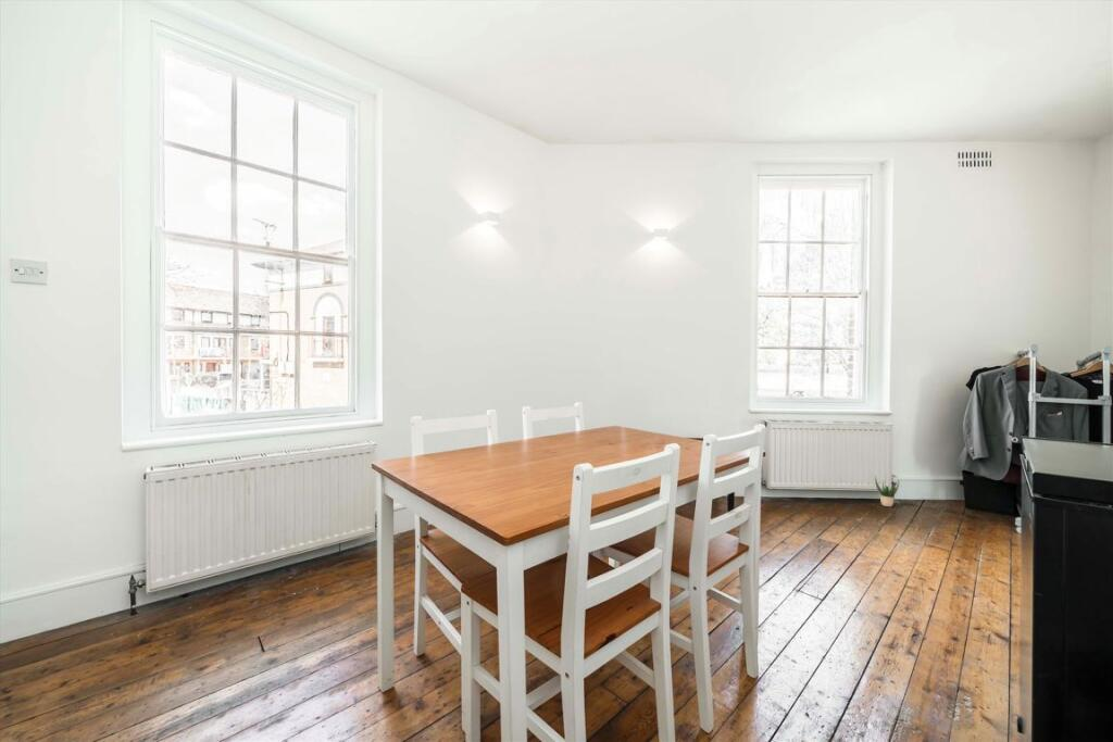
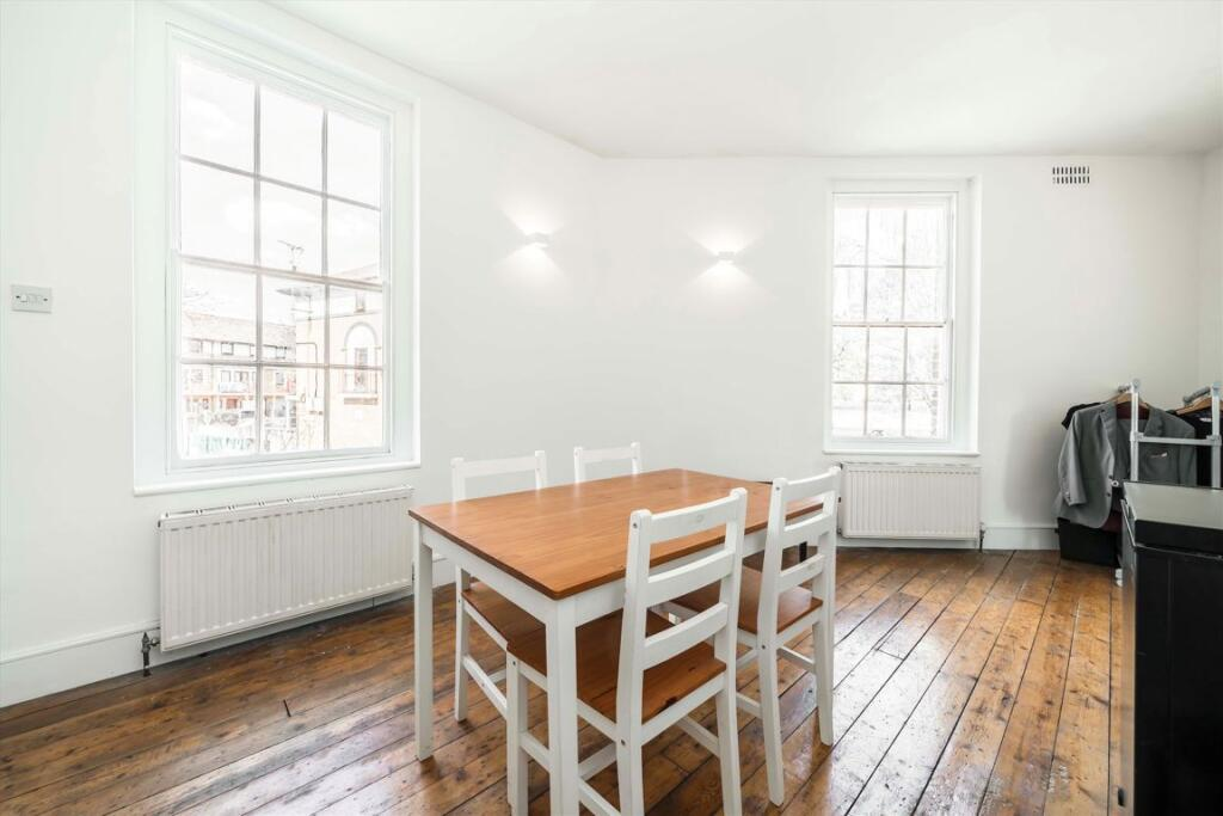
- potted plant [874,476,900,507]
